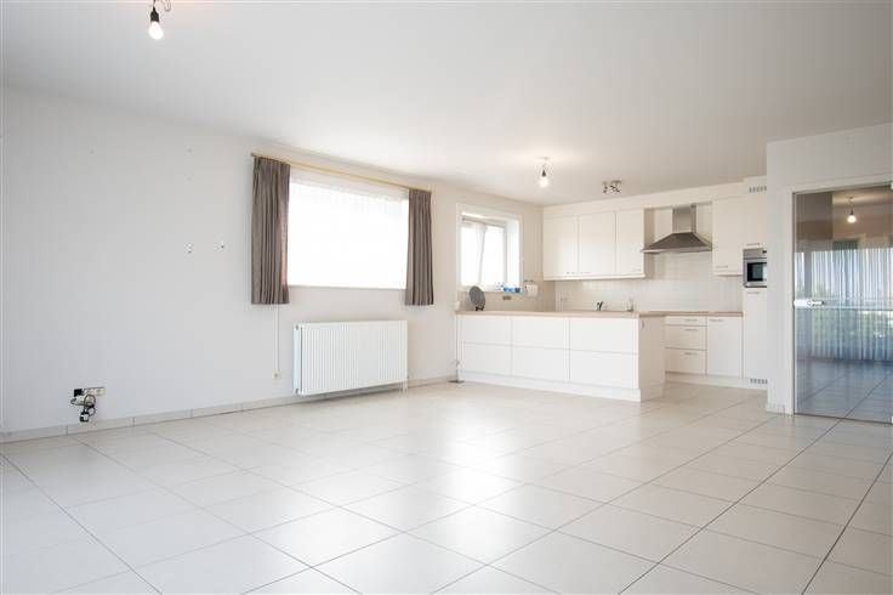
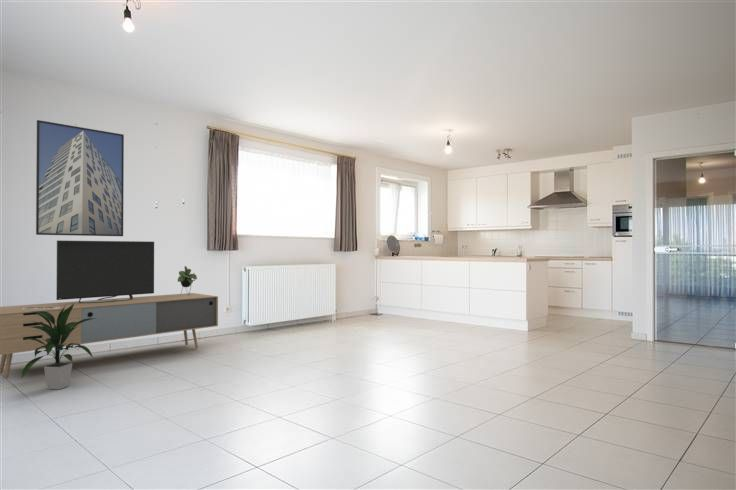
+ media console [0,239,219,379]
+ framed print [35,119,125,237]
+ indoor plant [20,304,96,391]
